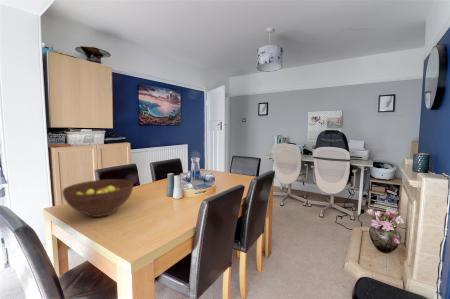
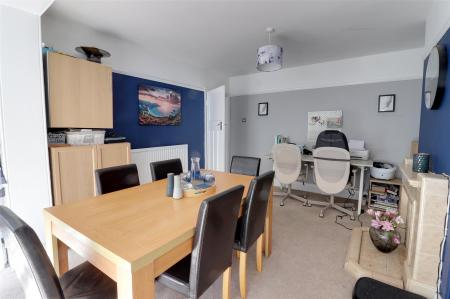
- fruit bowl [61,178,134,218]
